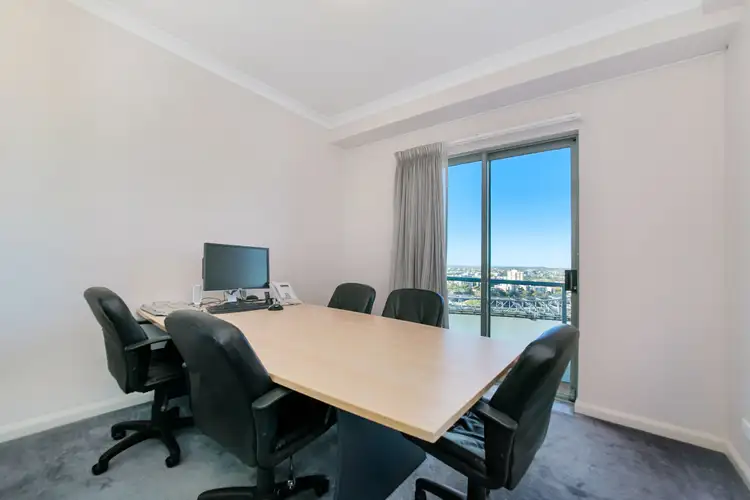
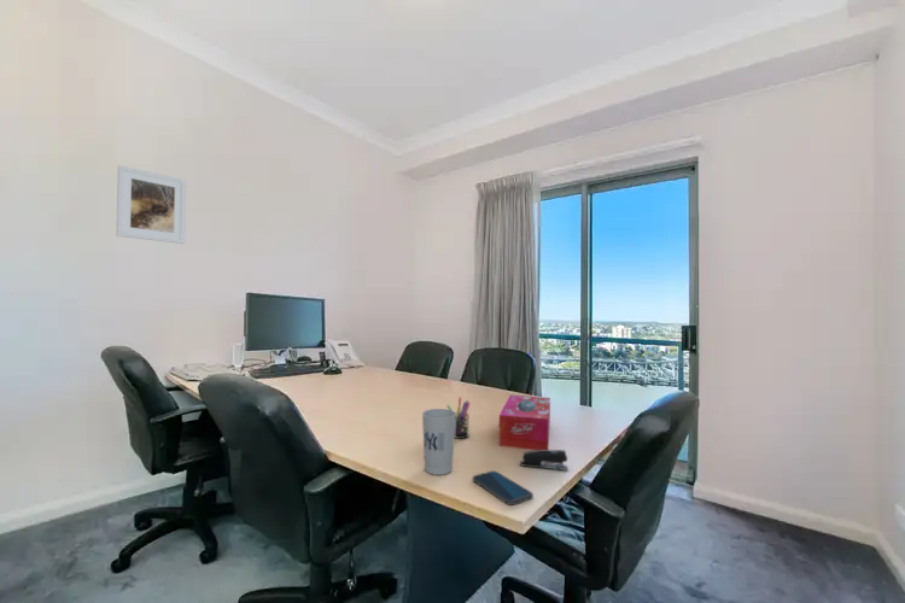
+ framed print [116,164,187,245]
+ cup [421,408,456,476]
+ smartphone [472,469,535,507]
+ tissue box [498,394,551,451]
+ pen holder [445,396,472,440]
+ stapler [519,449,570,472]
